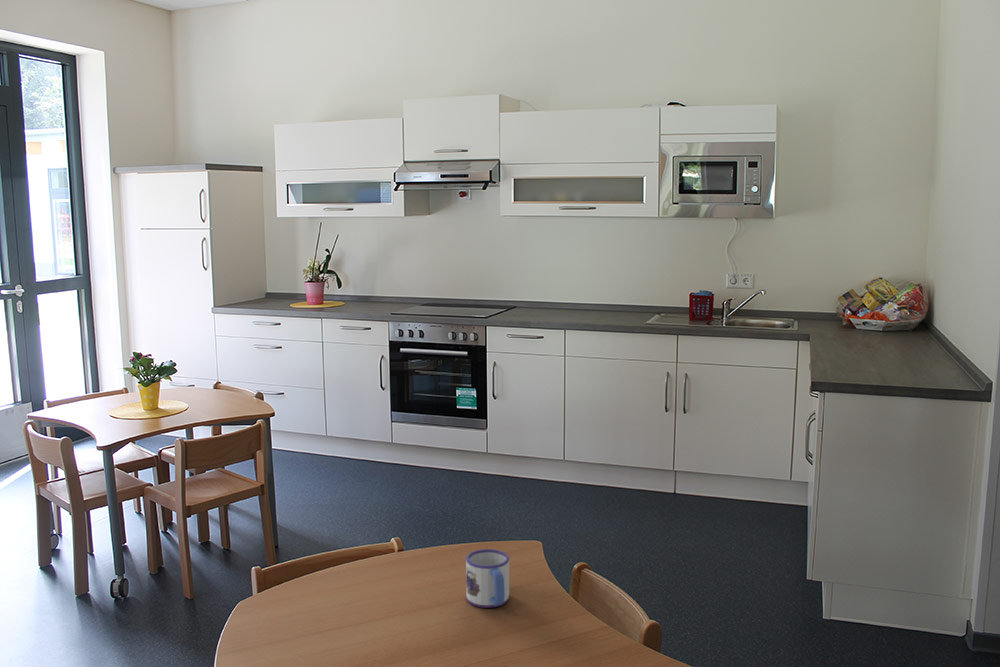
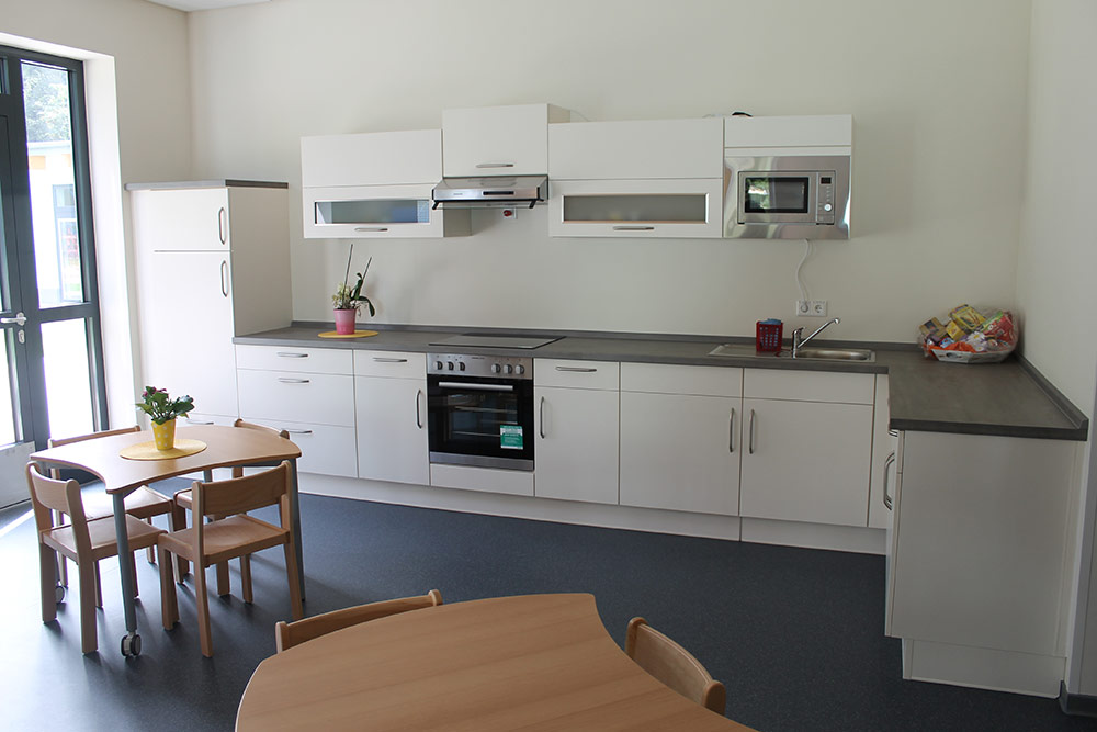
- mug [465,548,510,609]
